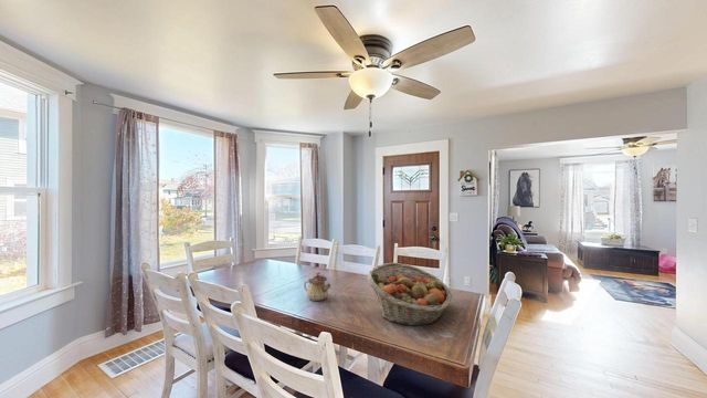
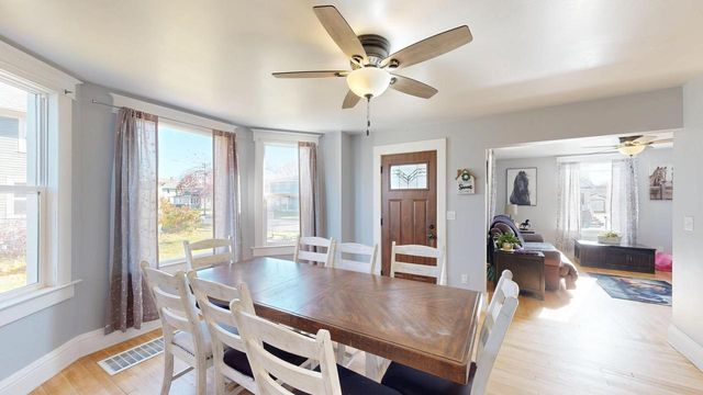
- fruit basket [367,262,453,327]
- teapot [303,271,331,302]
